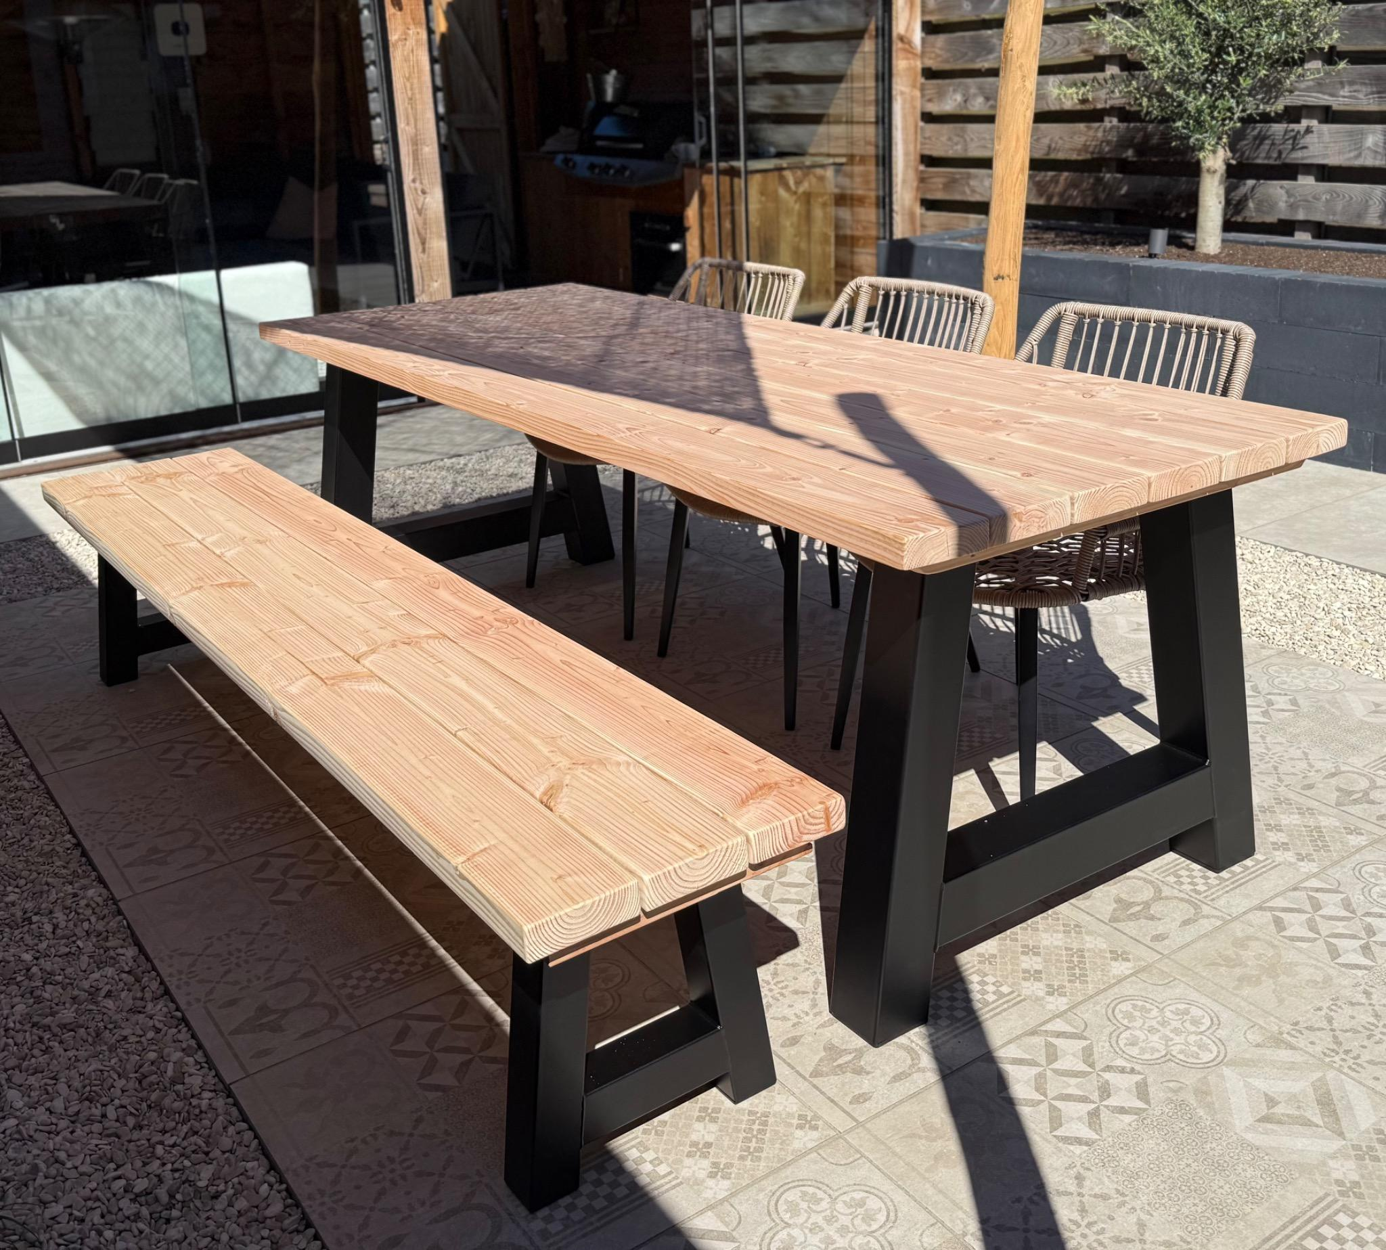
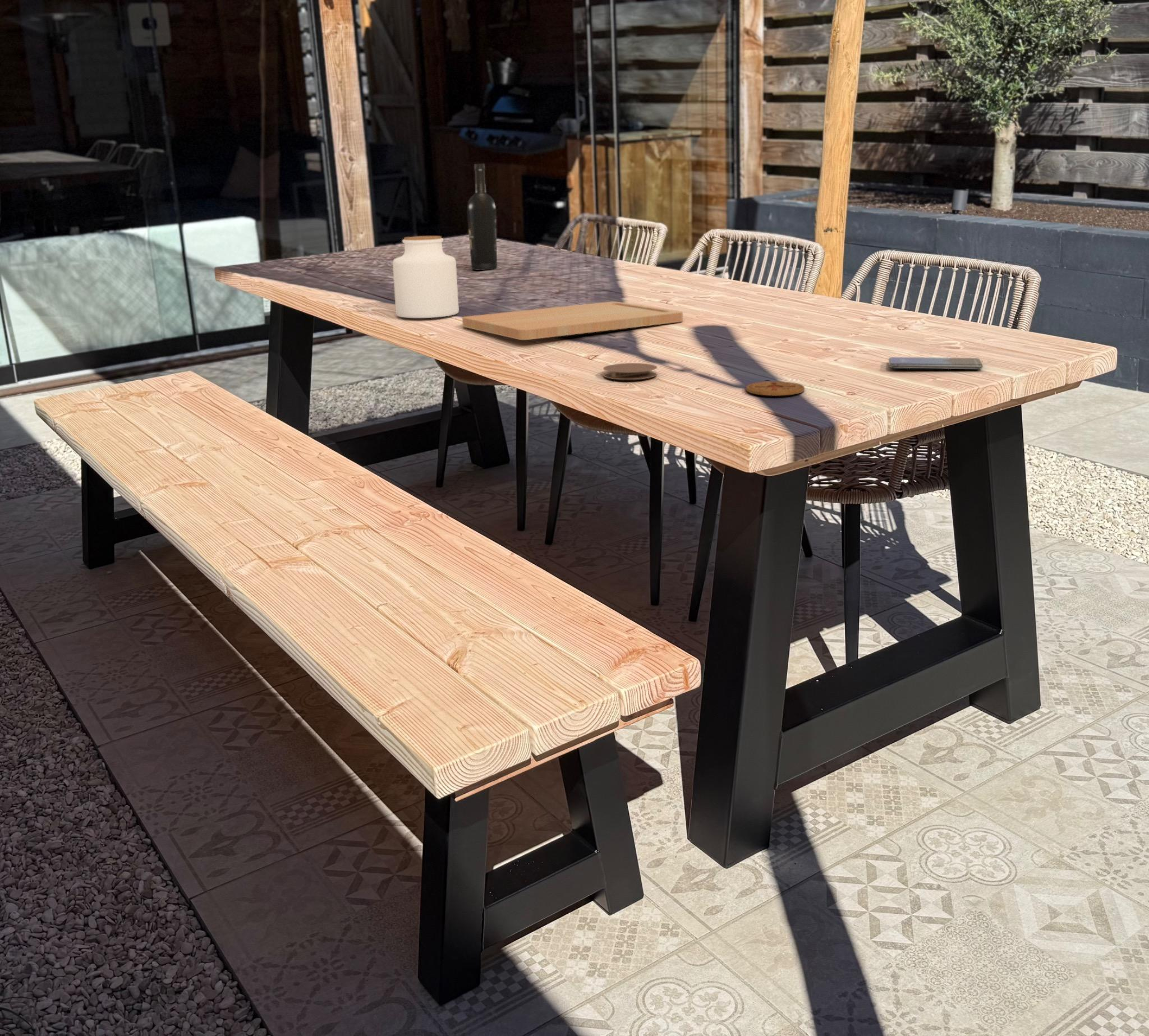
+ jar [392,236,459,319]
+ smartphone [888,357,983,370]
+ cutting board [462,301,683,340]
+ wine bottle [466,163,498,271]
+ coaster [746,381,805,397]
+ coaster [603,362,658,380]
